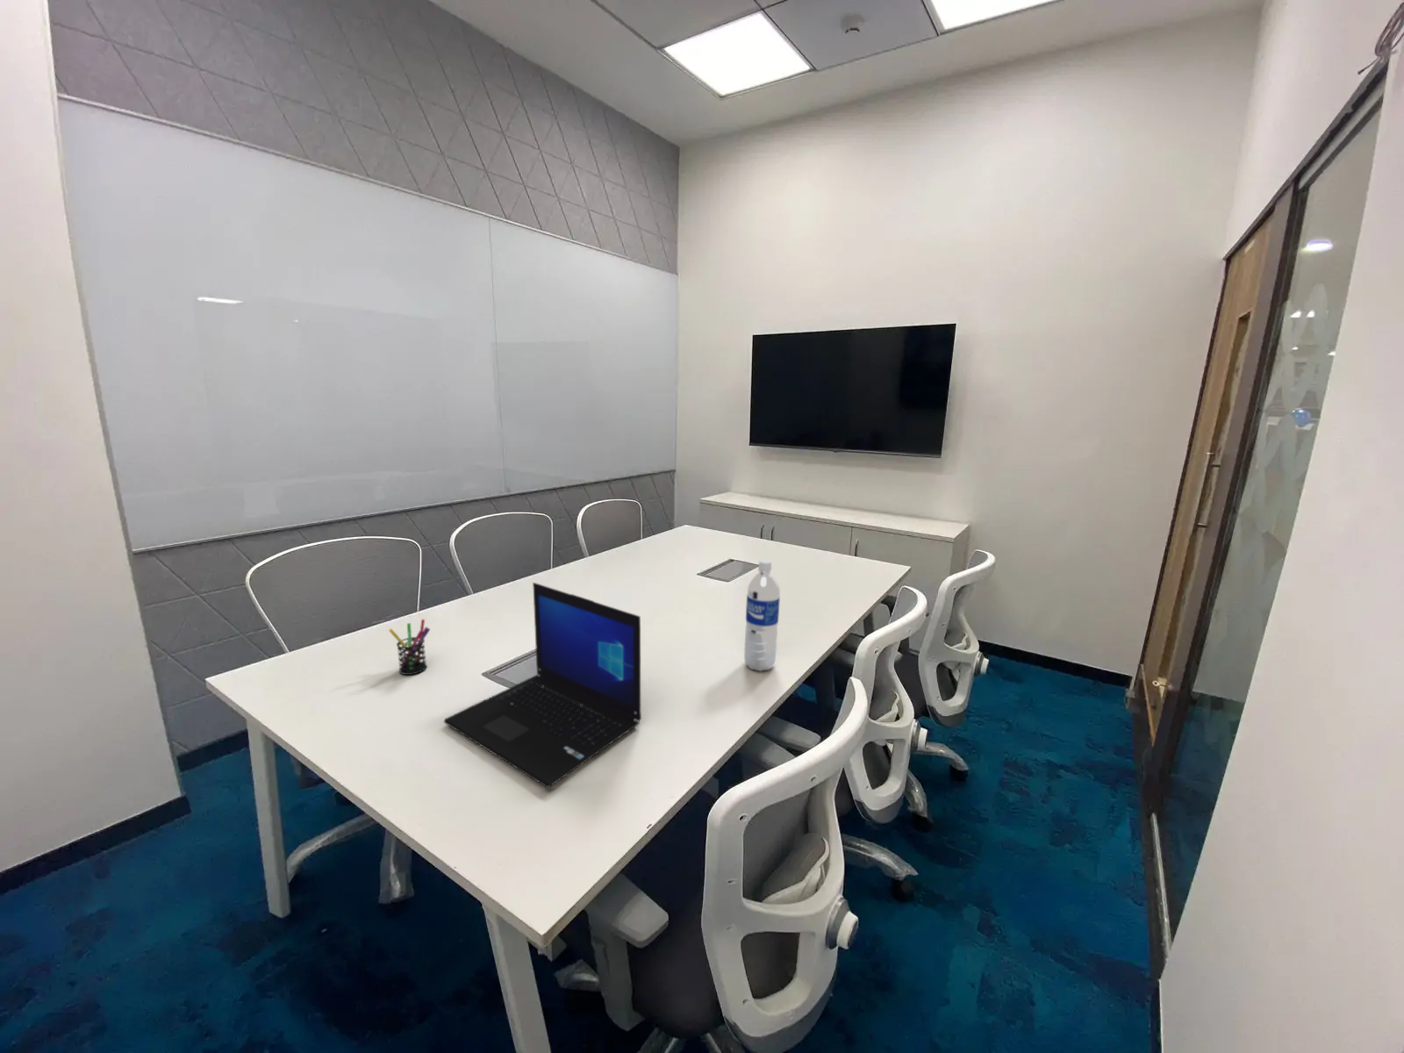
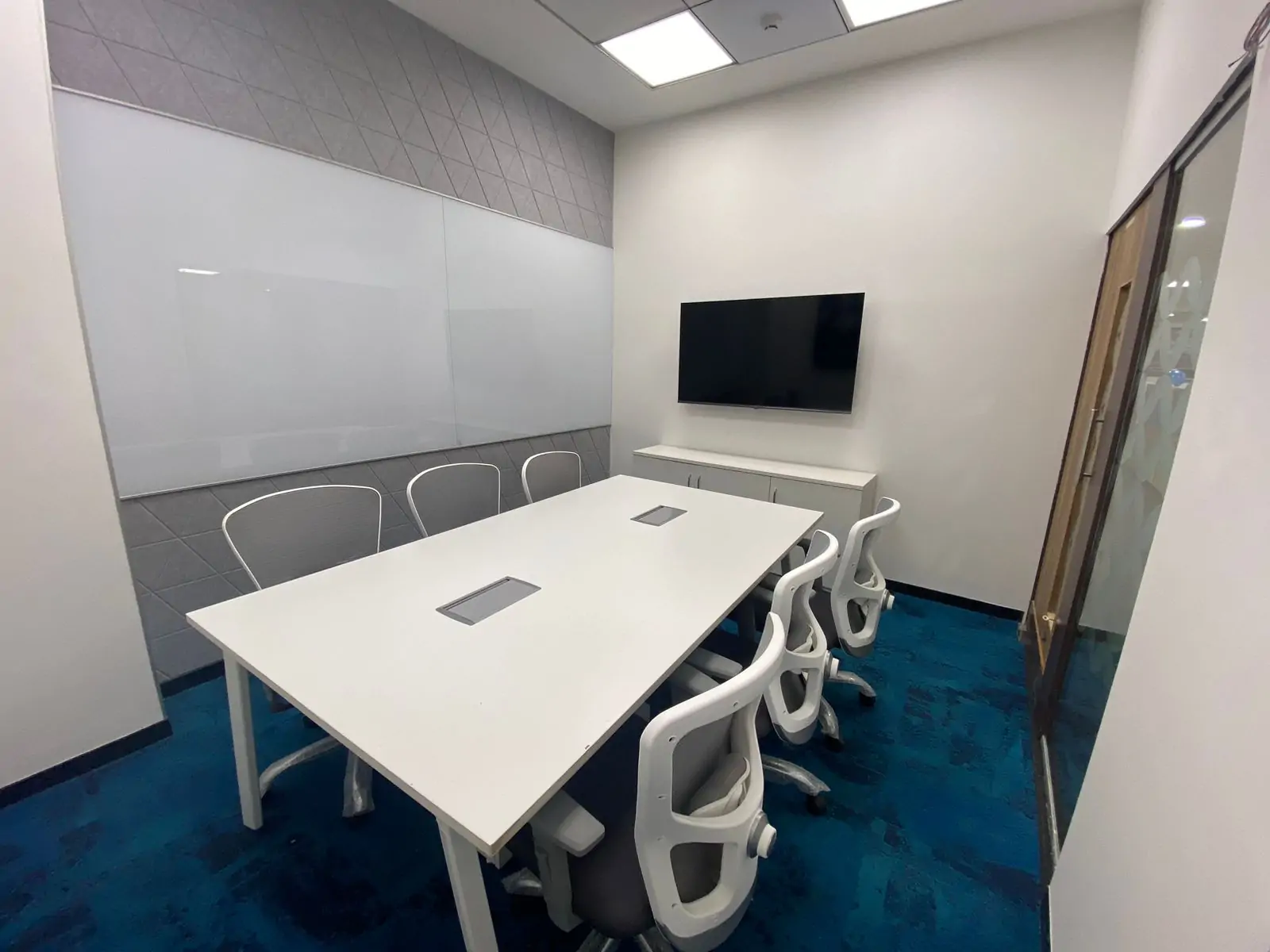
- pen holder [388,618,431,676]
- water bottle [743,559,780,673]
- laptop [443,582,642,789]
